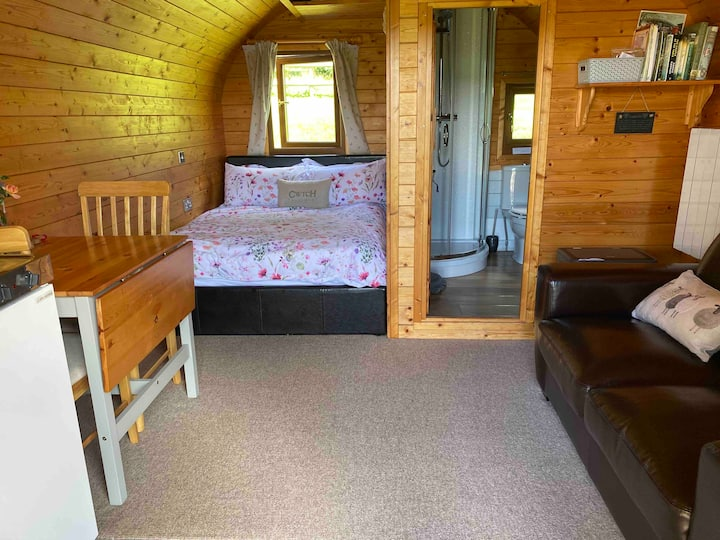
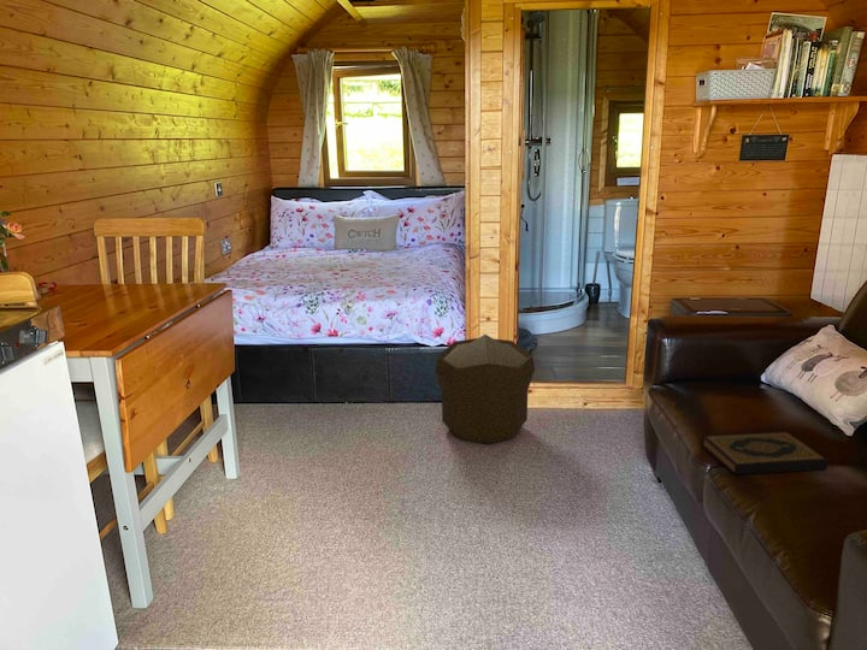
+ pouf [434,333,536,445]
+ hardback book [701,431,830,475]
